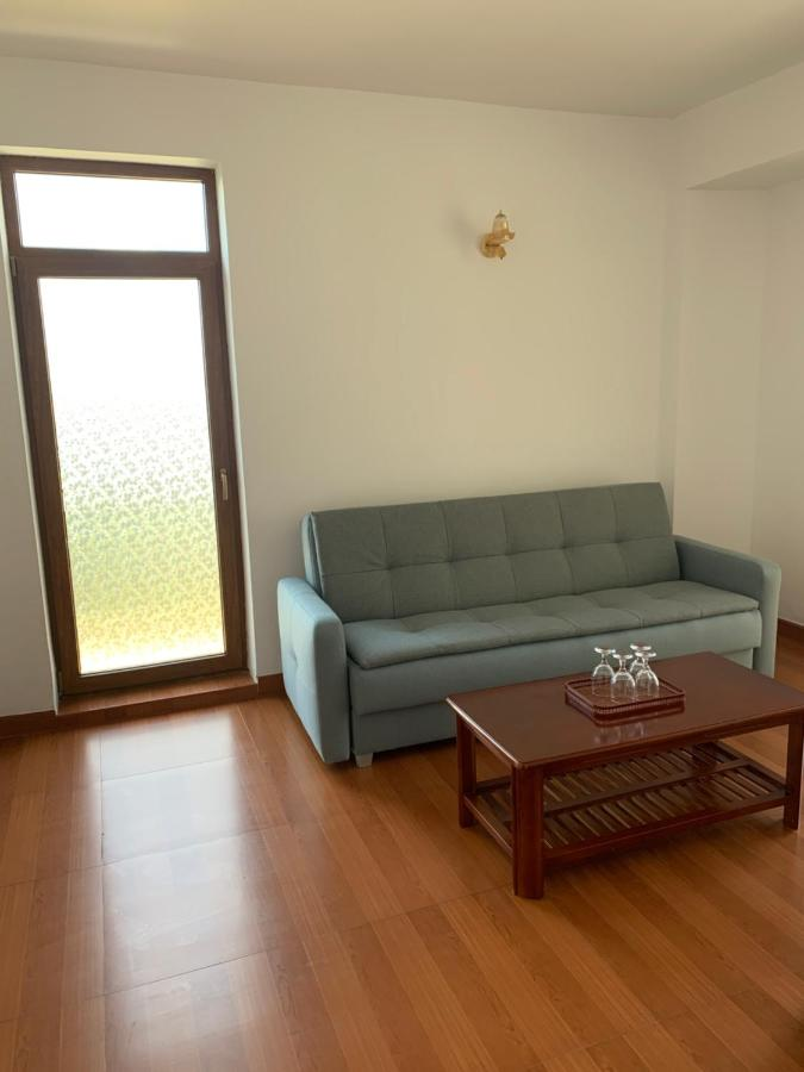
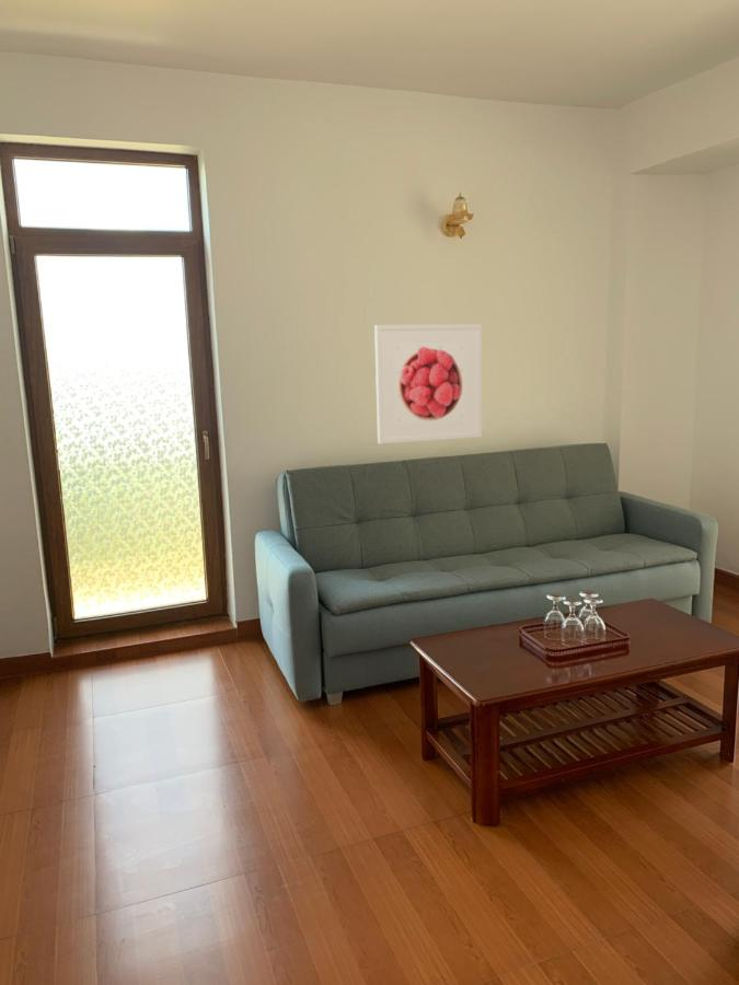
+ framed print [373,323,483,445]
